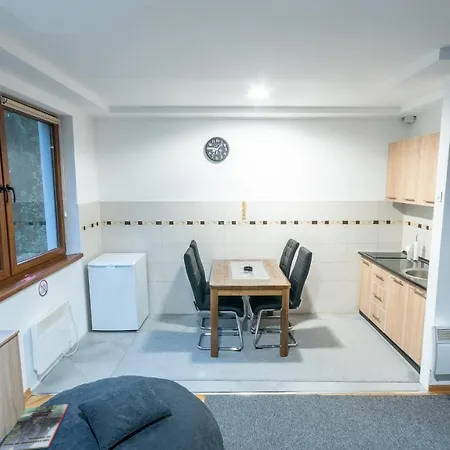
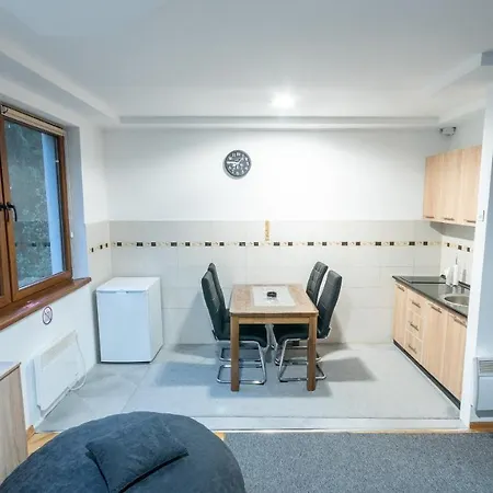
- magazine [0,403,69,450]
